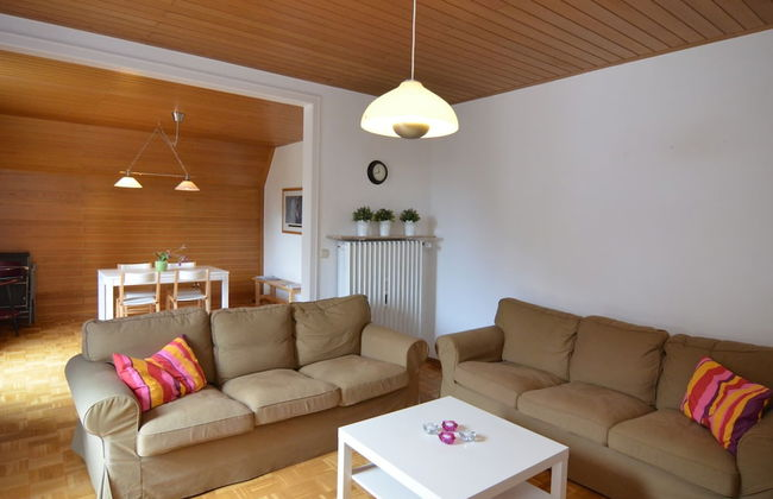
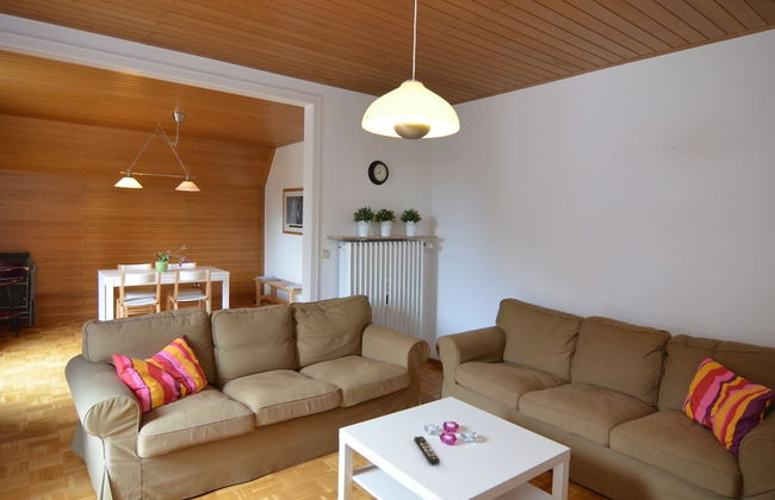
+ remote control [413,436,441,464]
